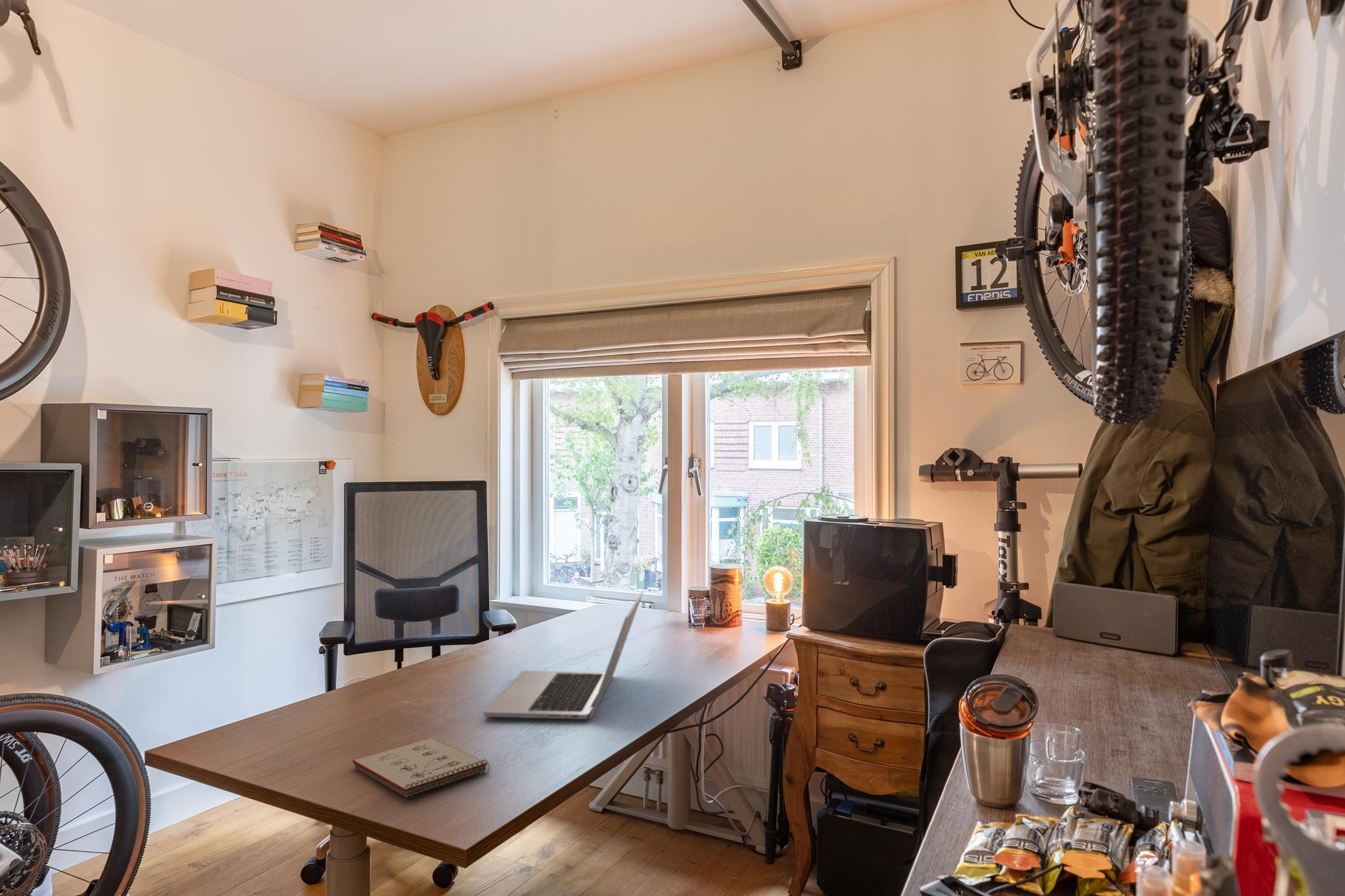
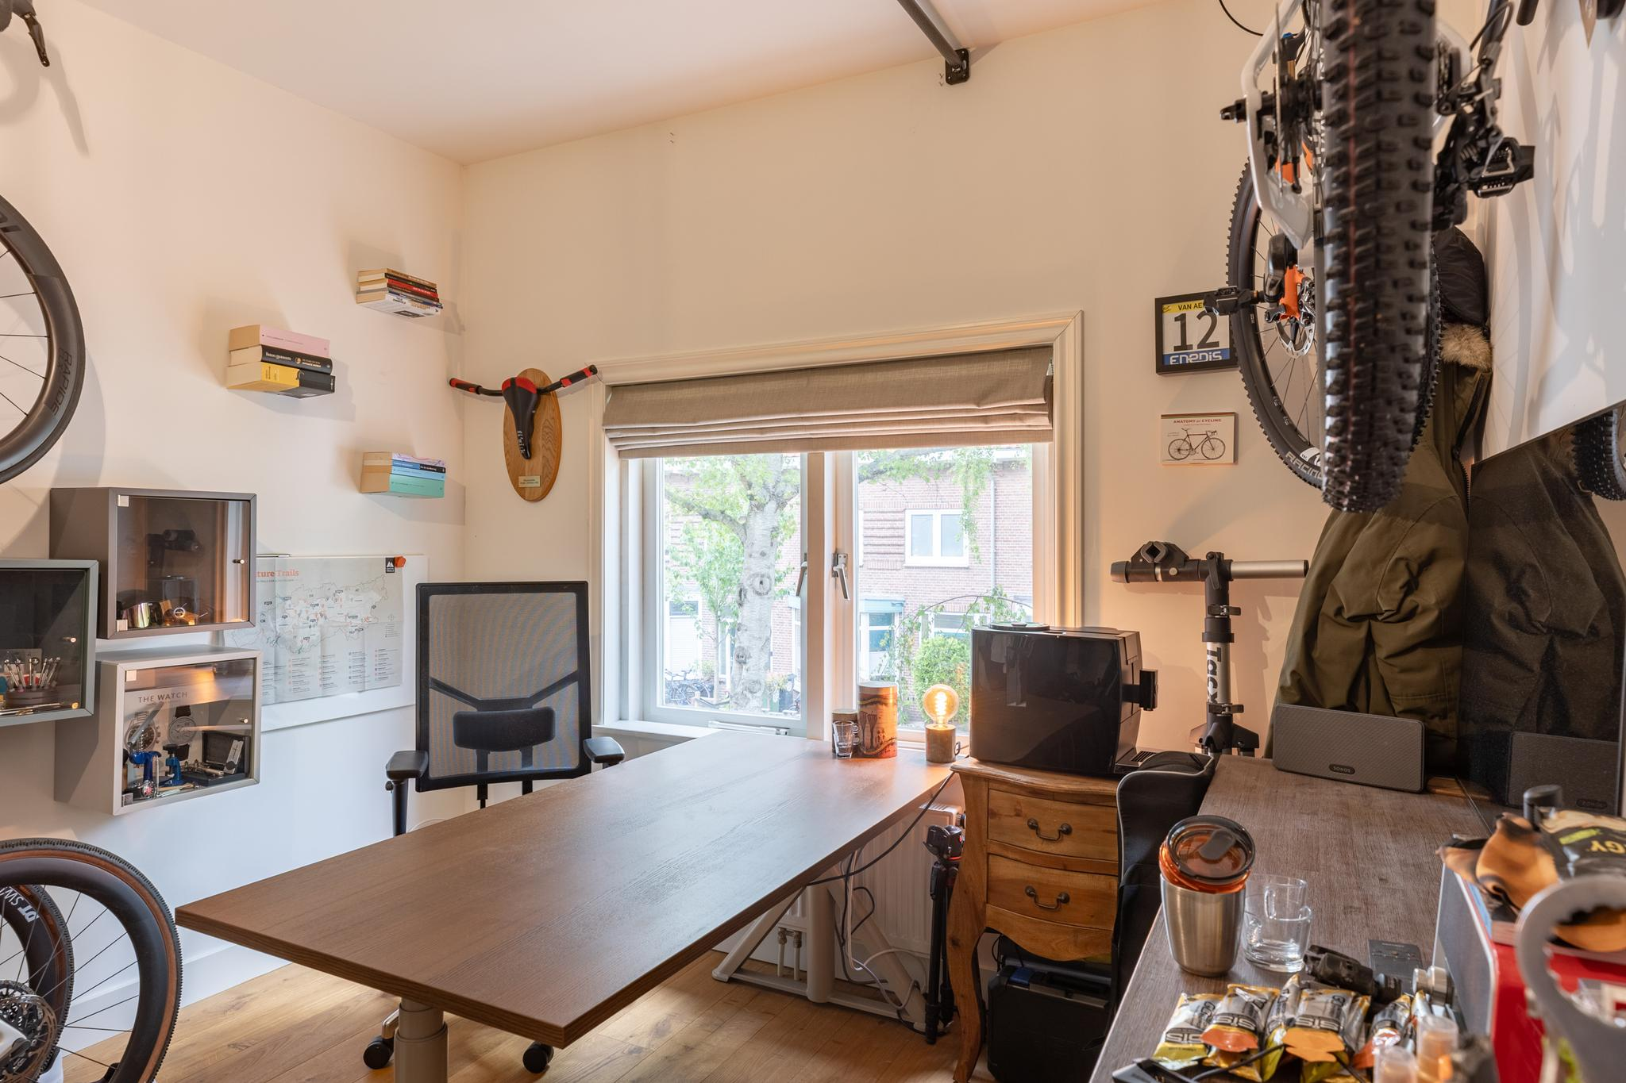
- laptop [483,591,644,720]
- notepad [352,738,491,800]
